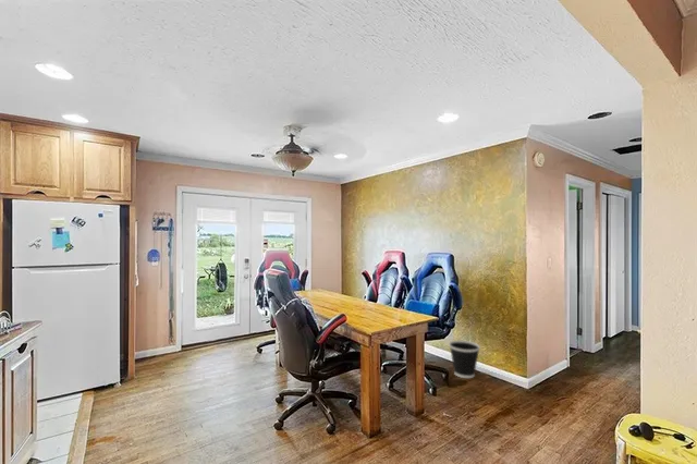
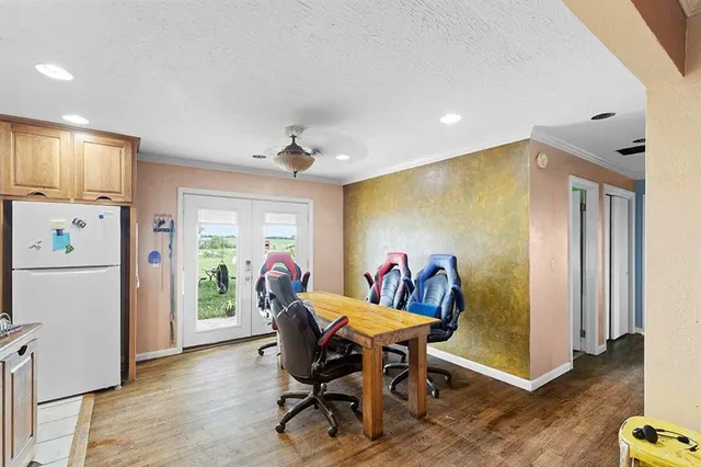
- wastebasket [448,340,481,379]
